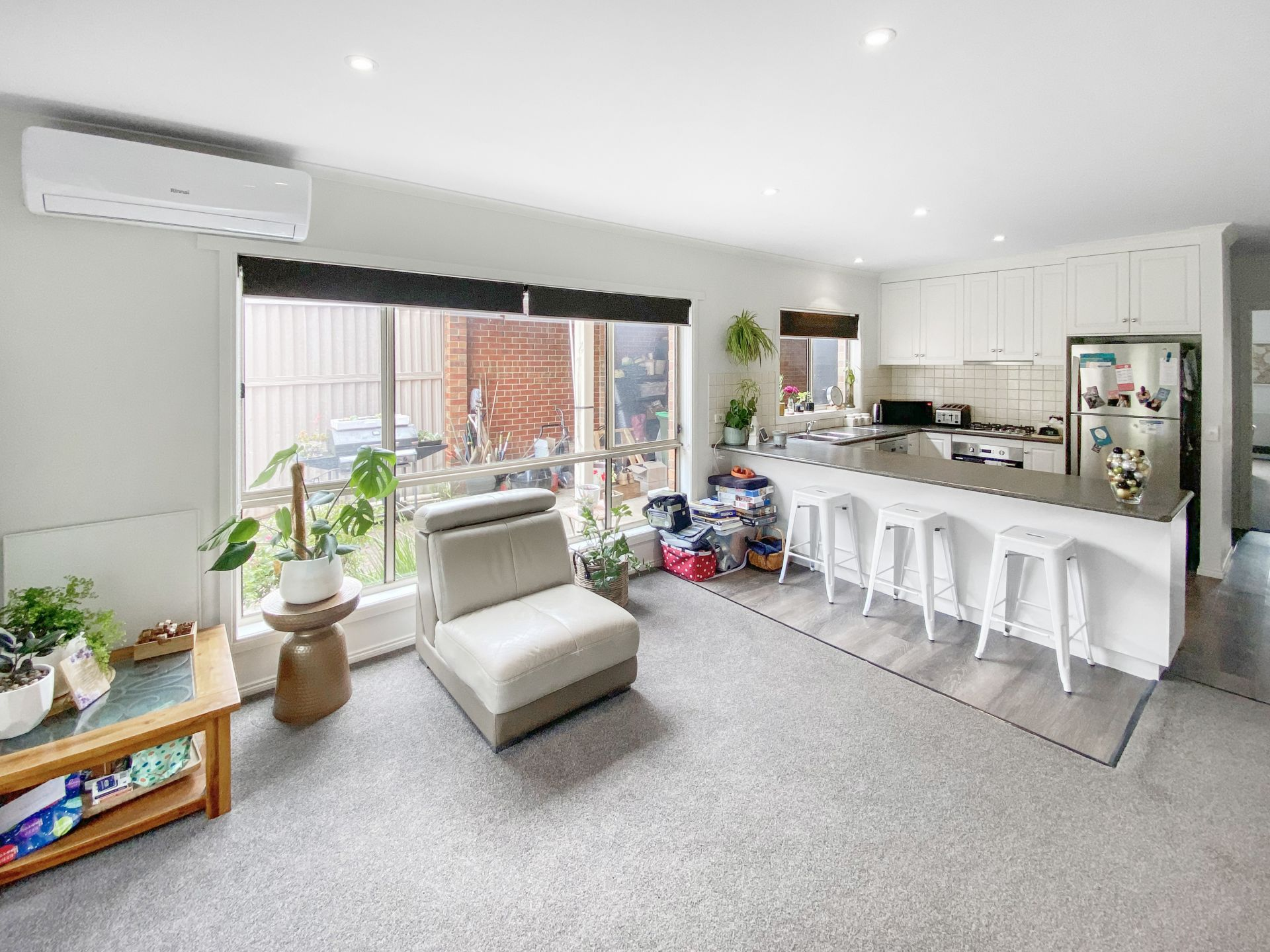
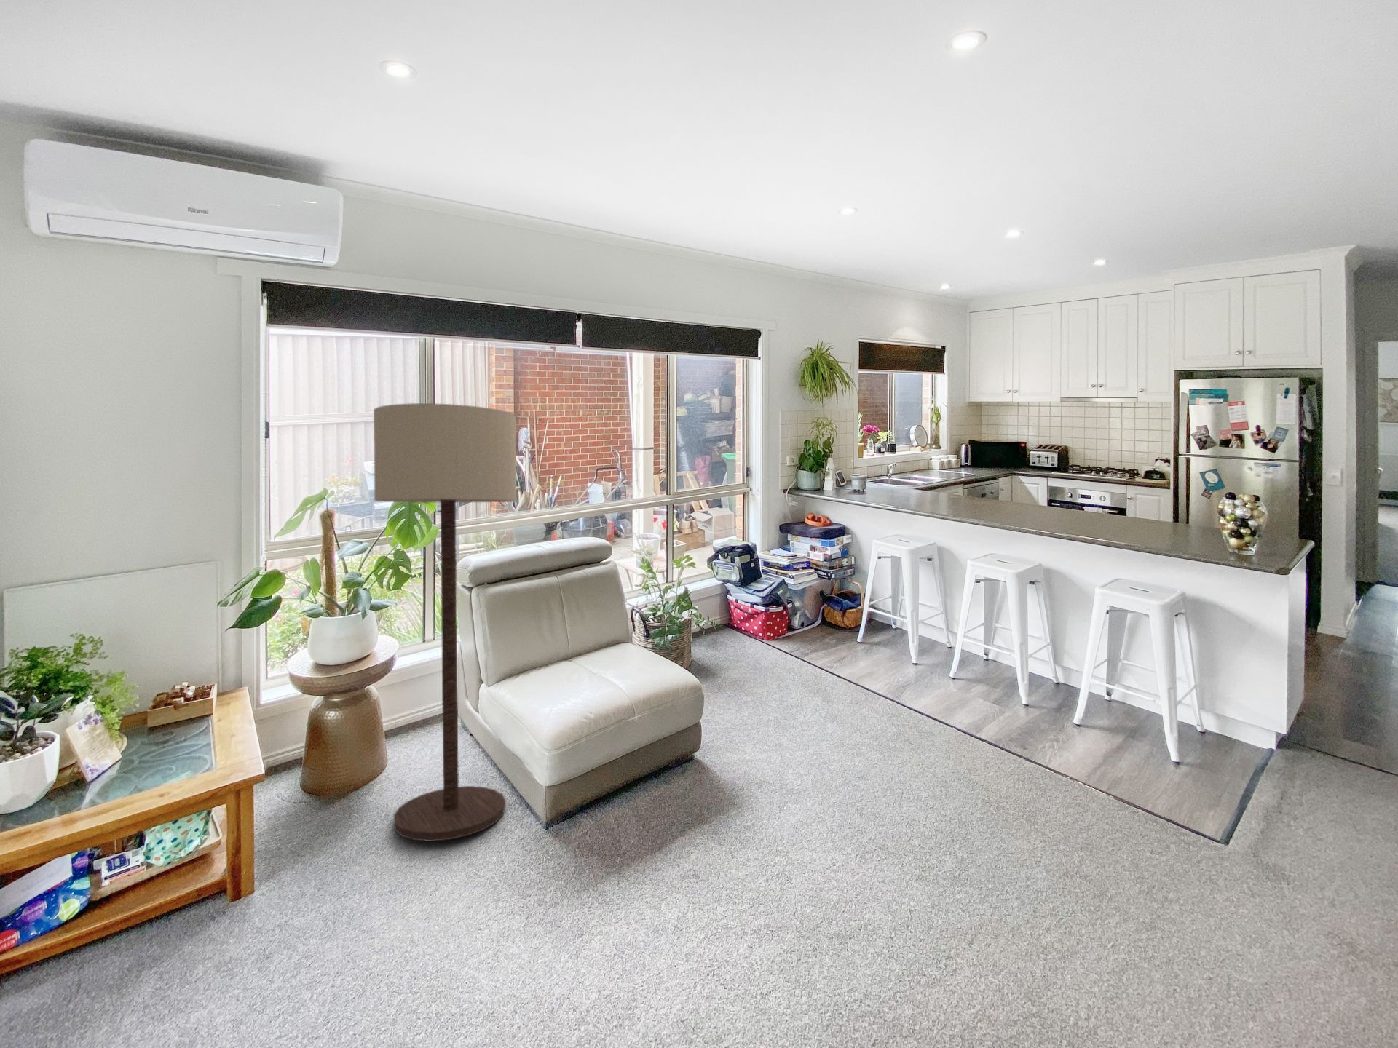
+ floor lamp [373,403,517,842]
